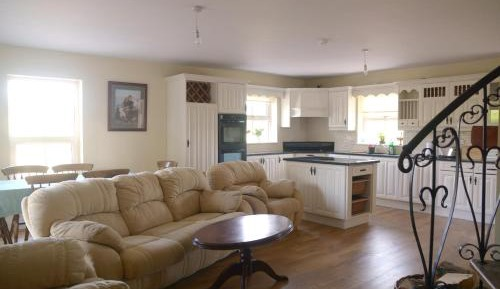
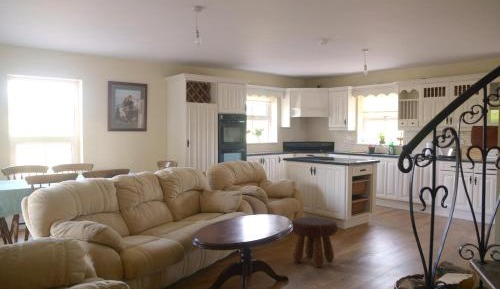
+ footstool [290,216,339,268]
